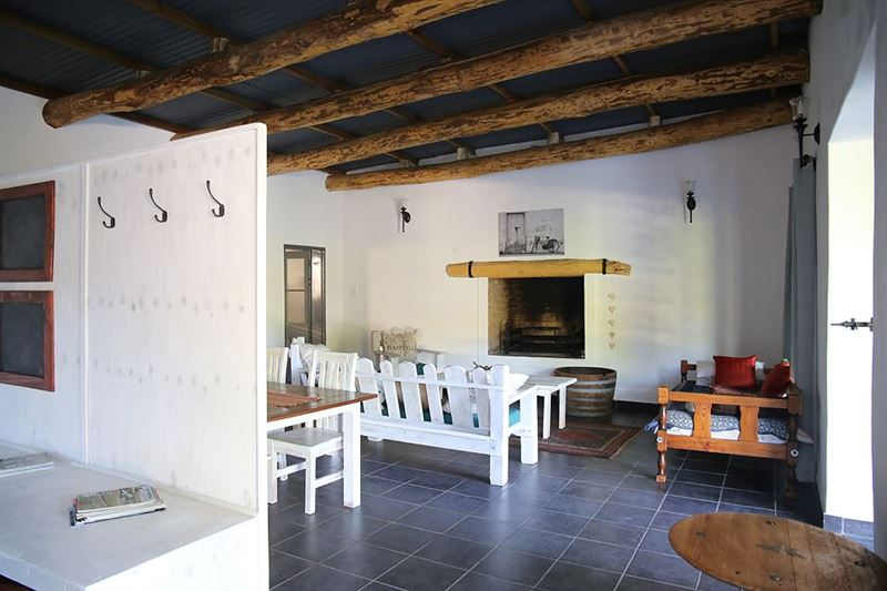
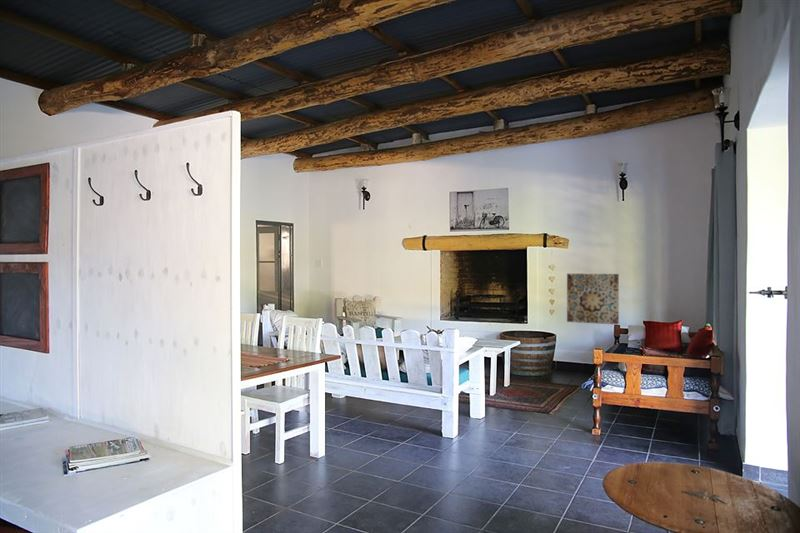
+ wall art [566,273,620,325]
